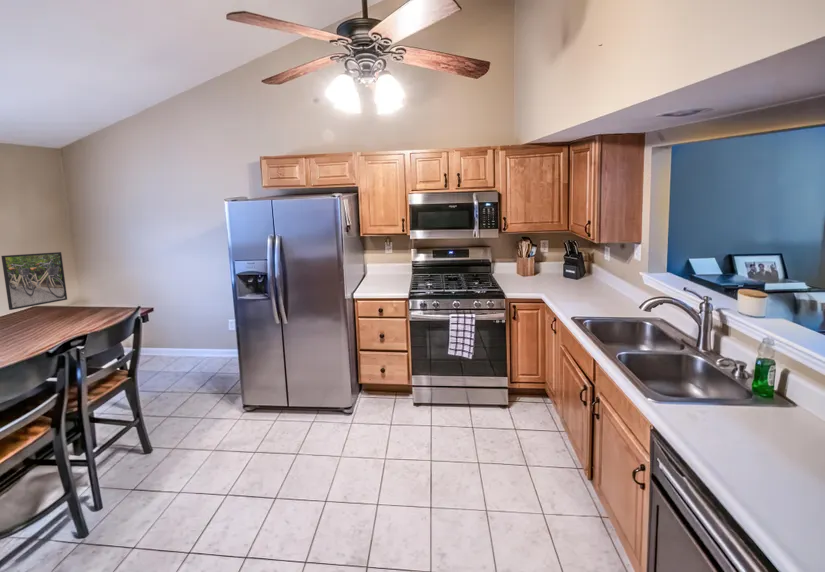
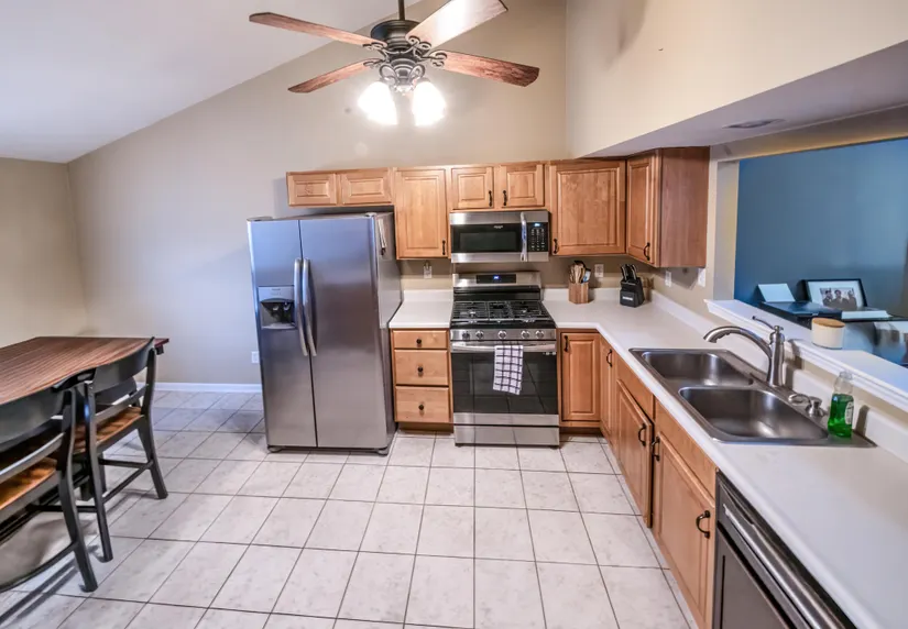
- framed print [0,251,68,311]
